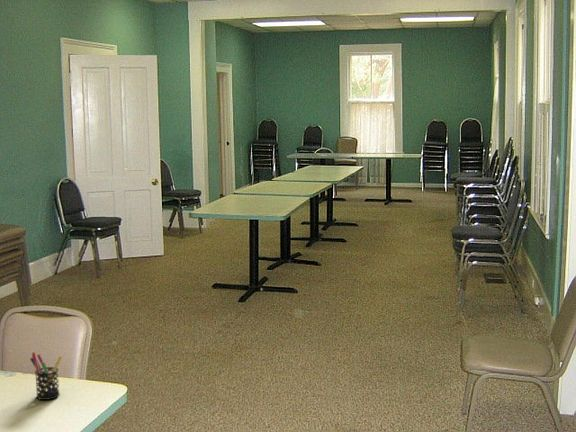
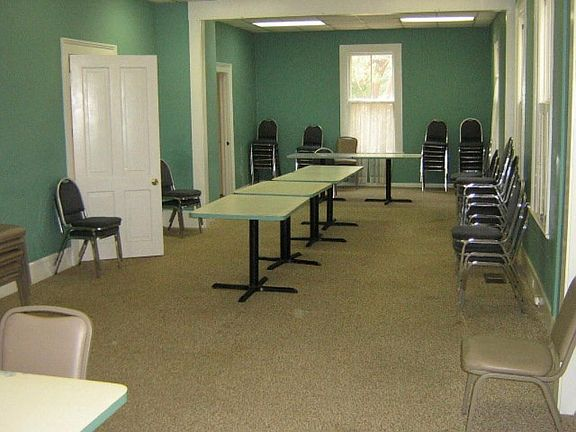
- pen holder [29,351,63,401]
